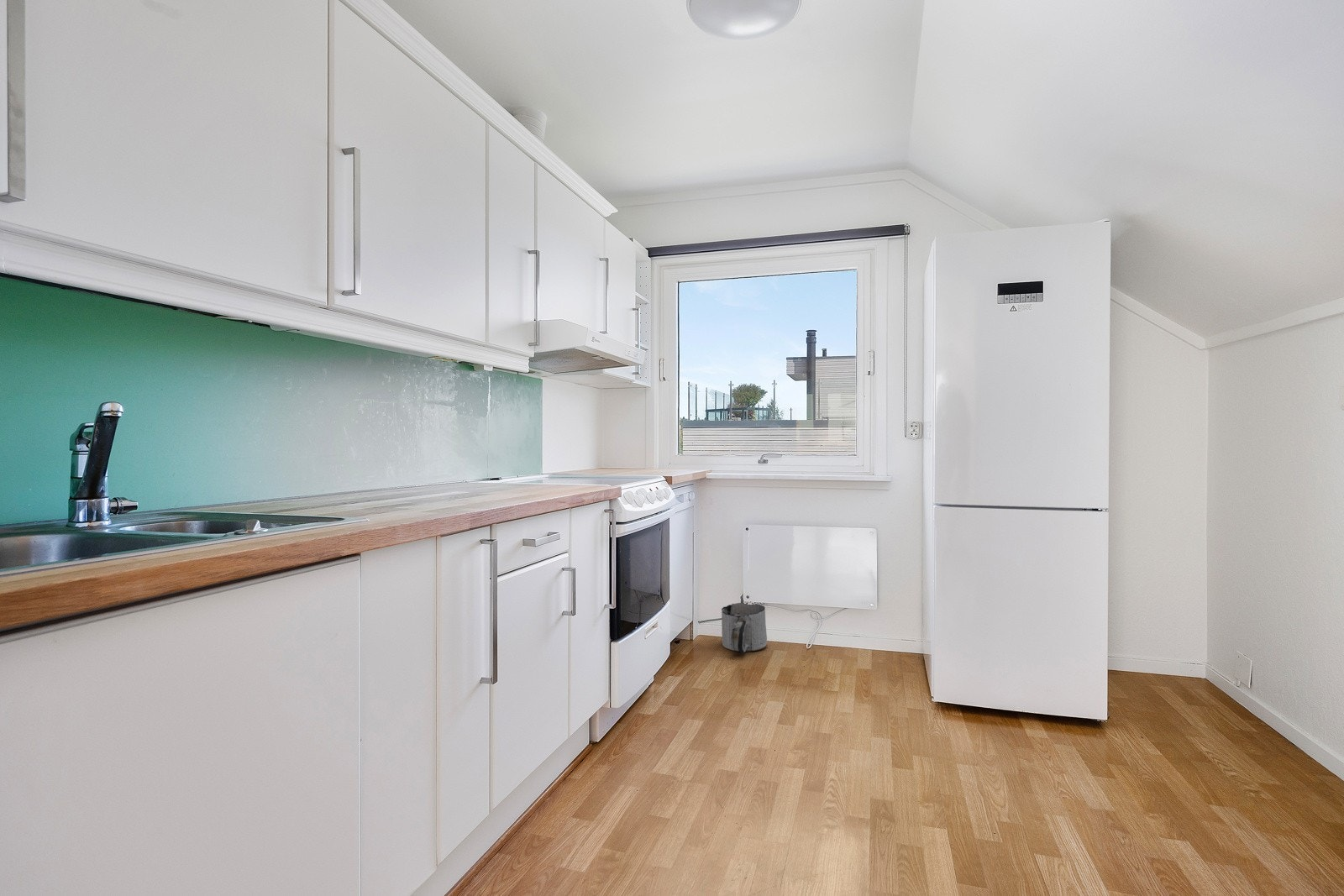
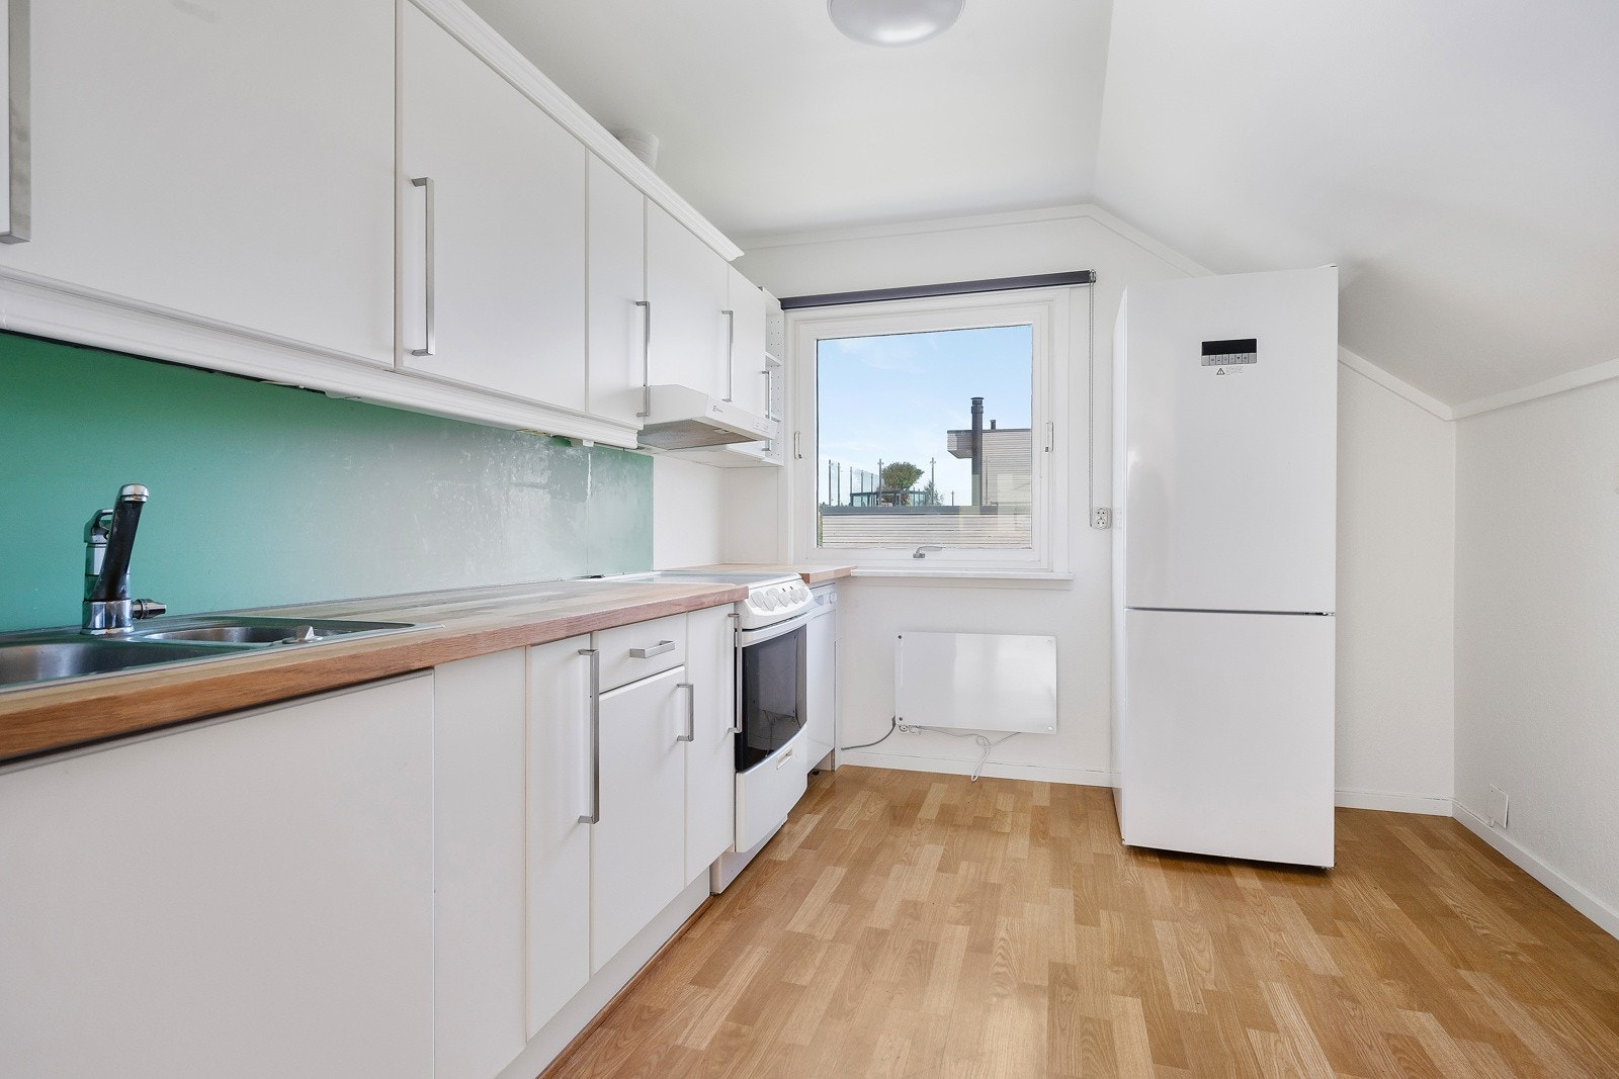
- bucket [721,602,768,655]
